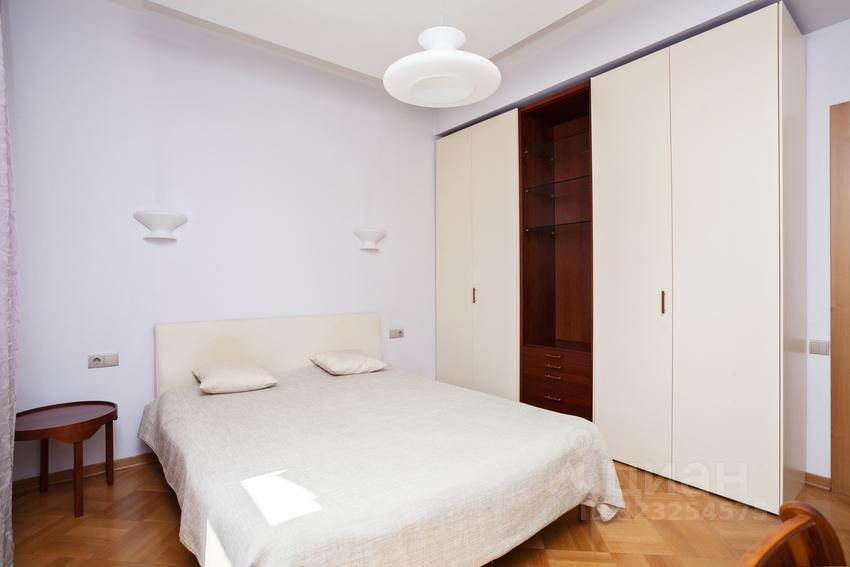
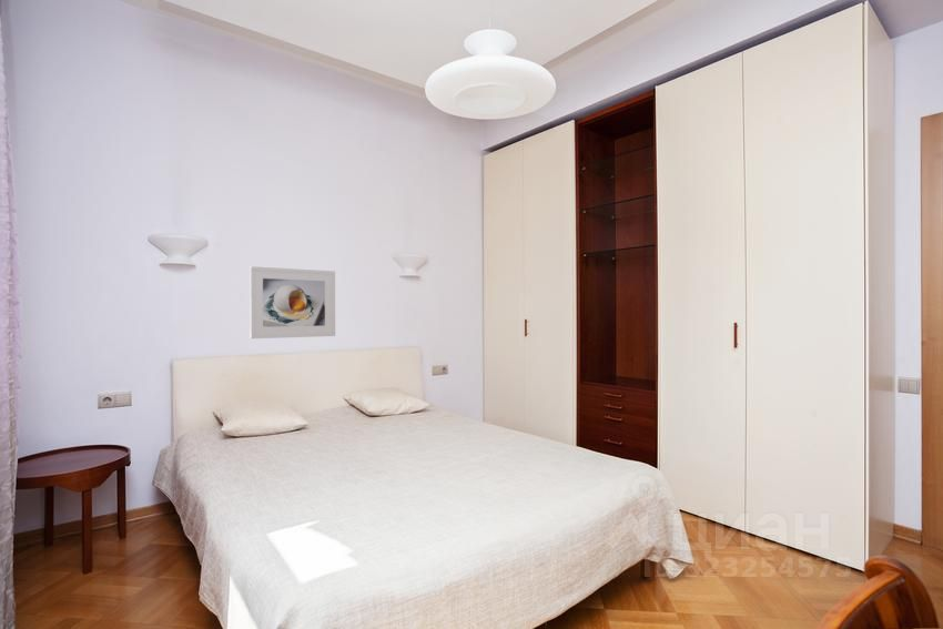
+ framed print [249,265,336,339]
